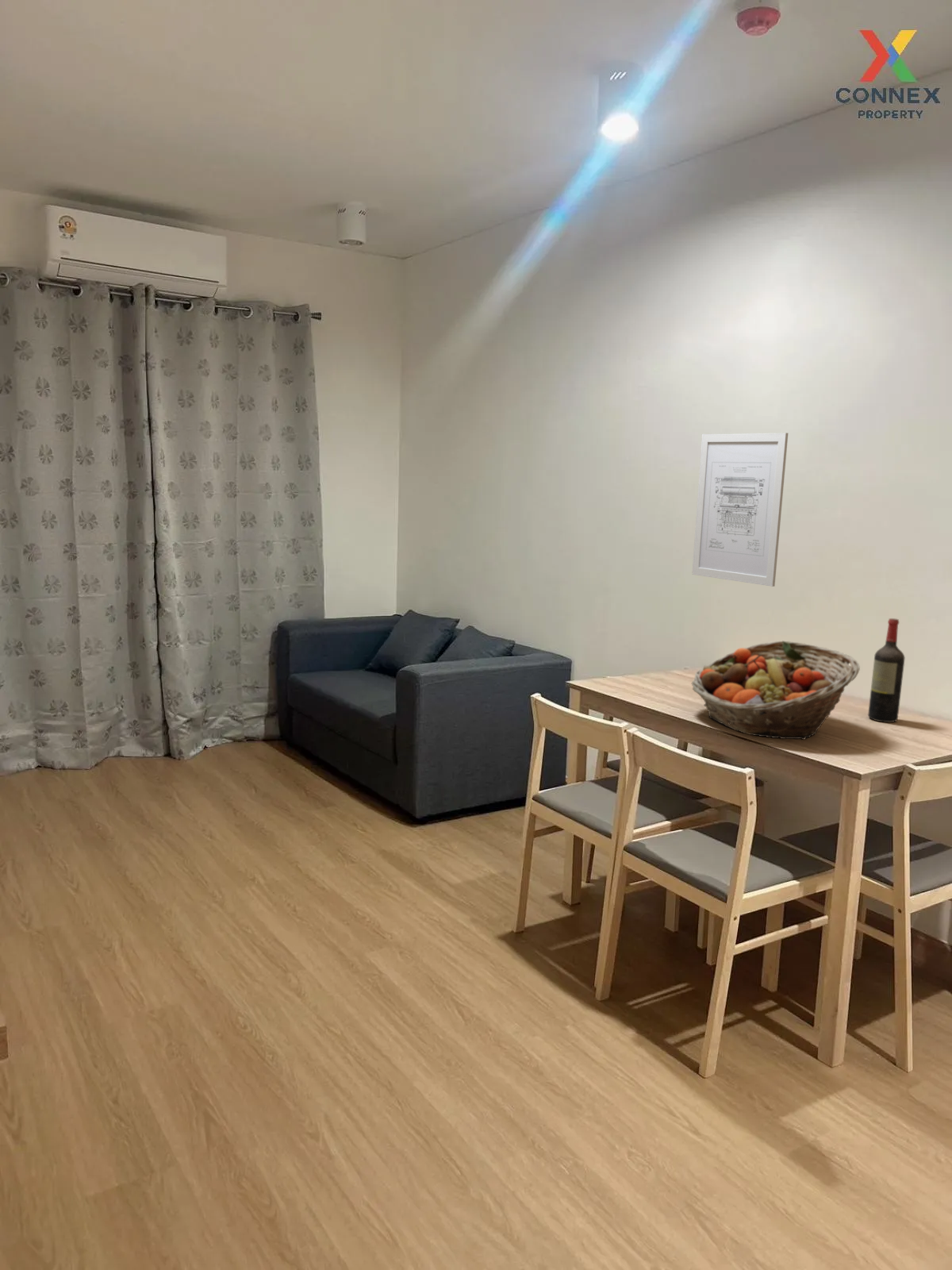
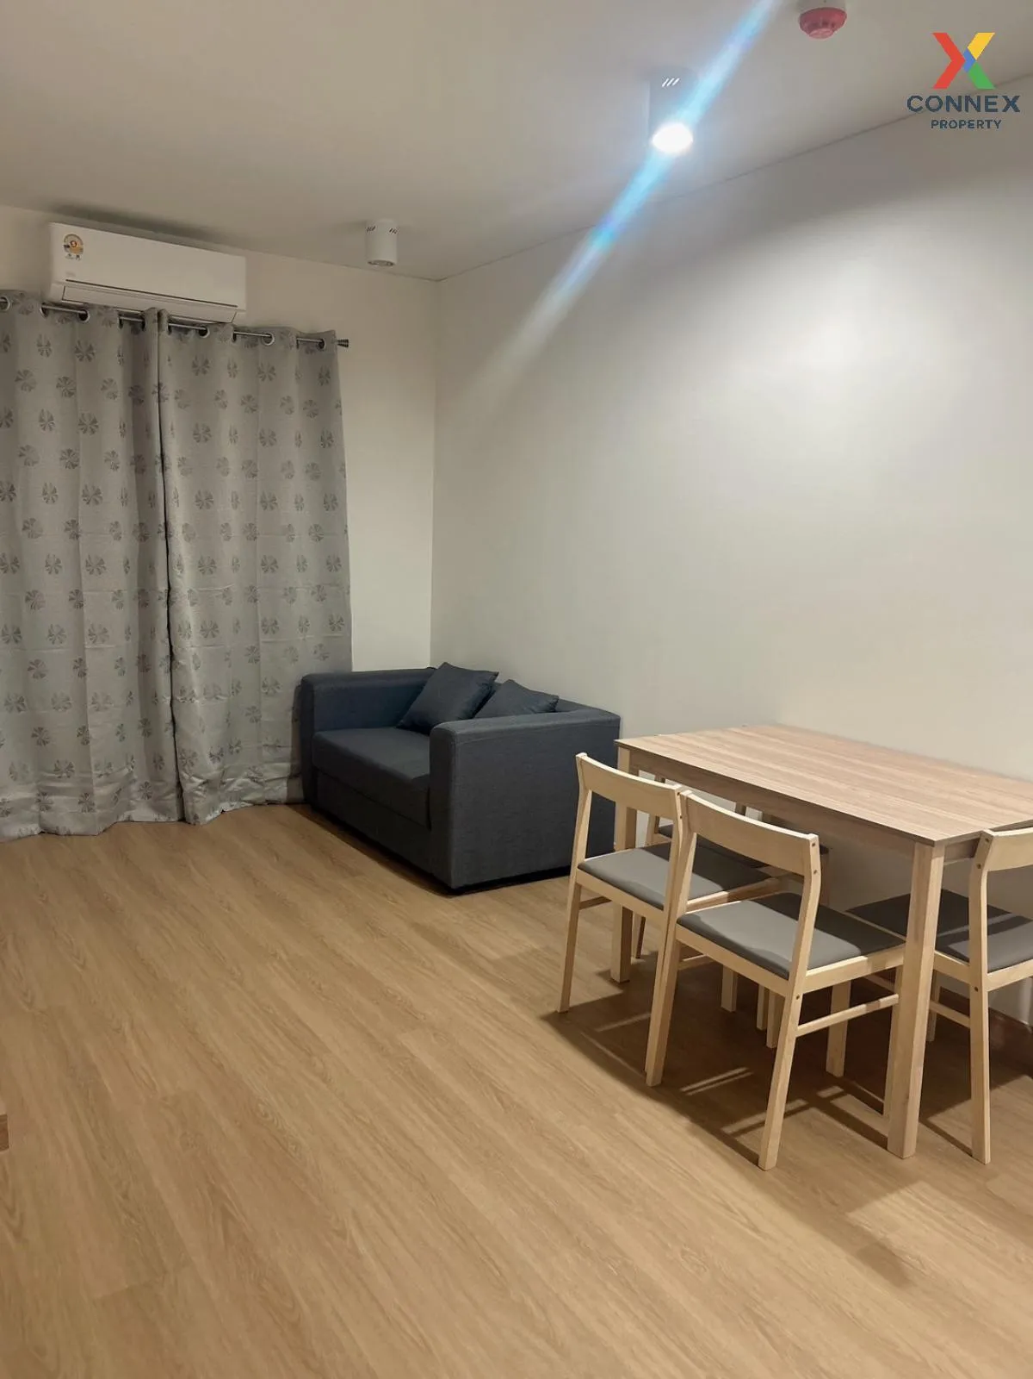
- fruit basket [691,640,861,741]
- wall art [691,432,789,587]
- wine bottle [867,618,905,723]
